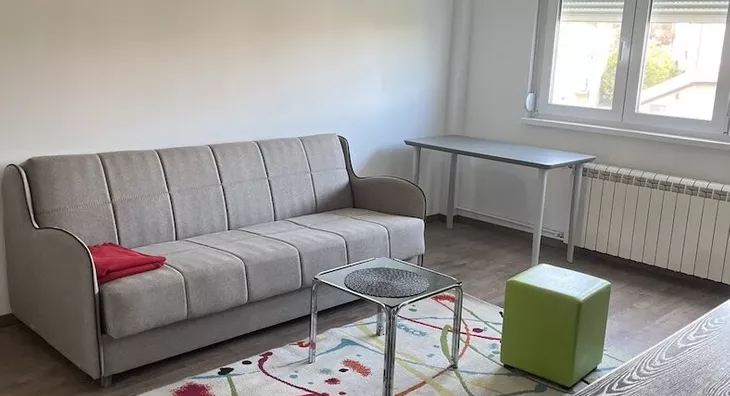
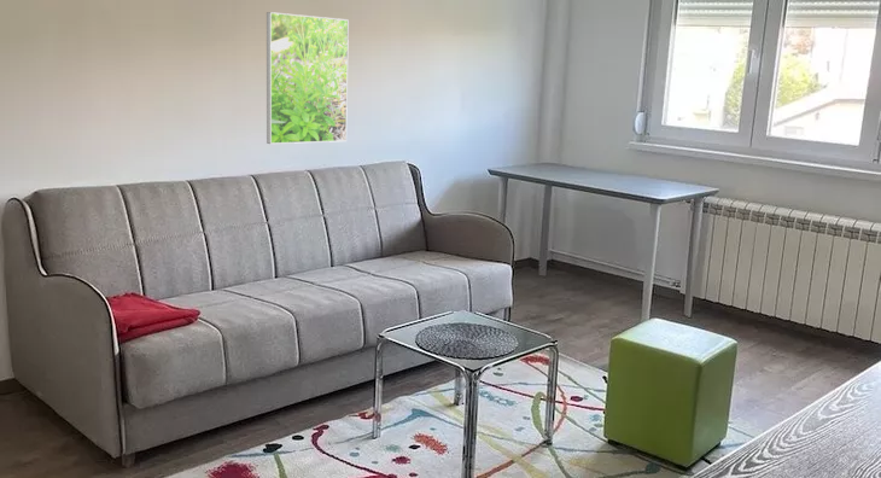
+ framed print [266,11,350,145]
